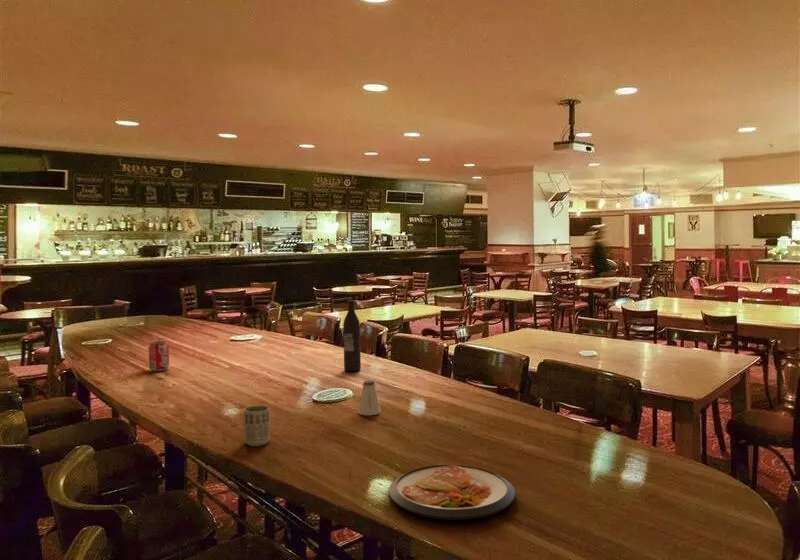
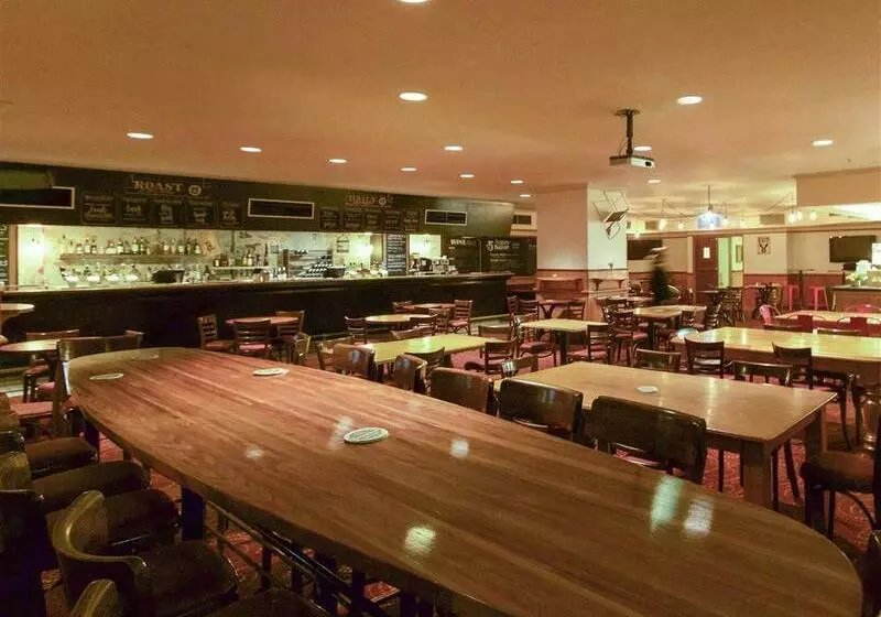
- cup [243,405,271,447]
- wine bottle [342,299,362,373]
- saltshaker [357,380,382,416]
- beverage can [148,340,170,372]
- dish [388,464,516,521]
